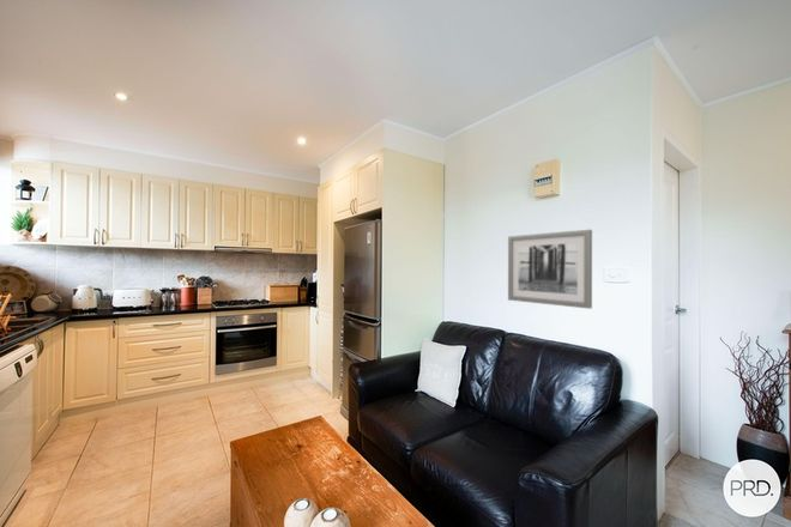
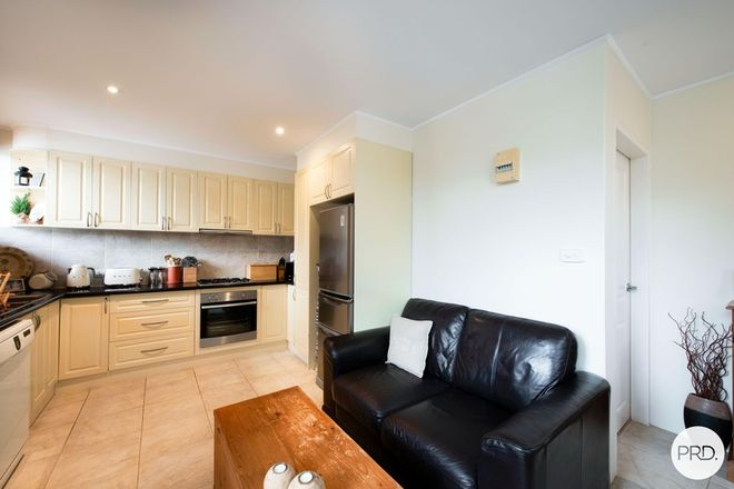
- wall art [507,229,593,310]
